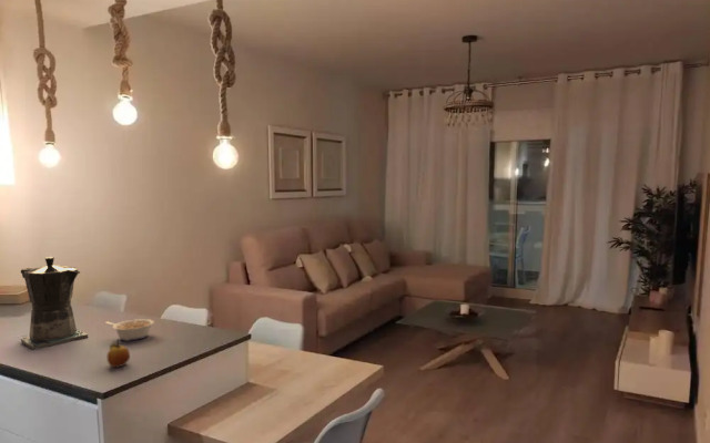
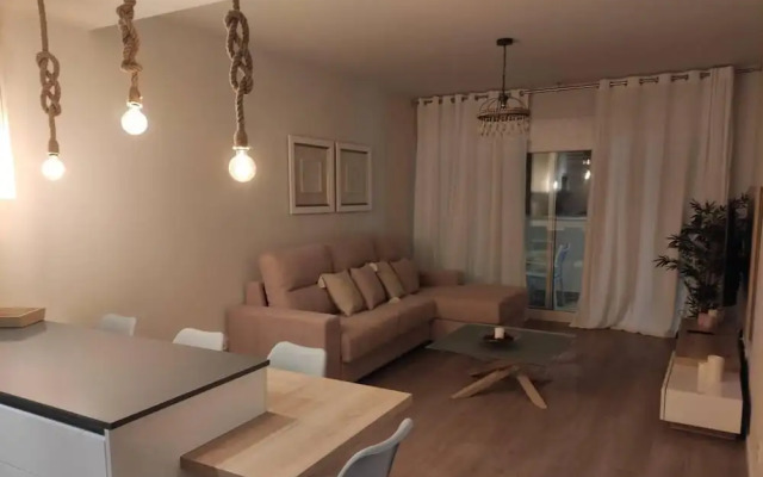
- coffee maker [17,256,89,351]
- fruit [106,338,131,369]
- legume [105,318,155,342]
